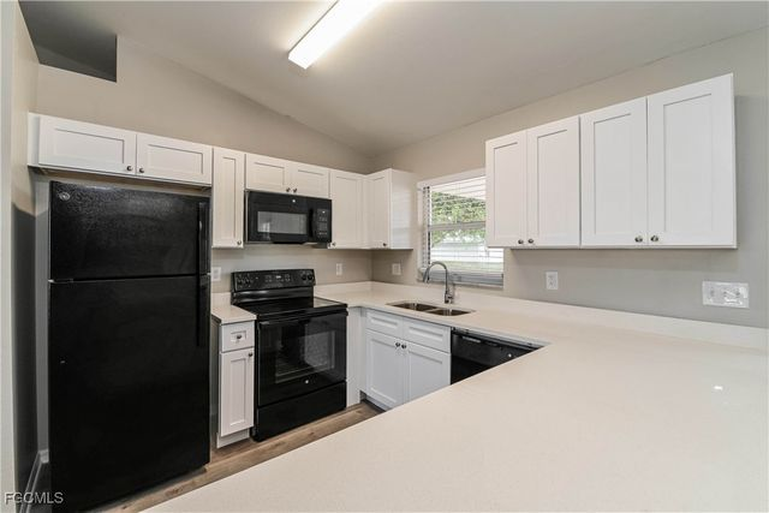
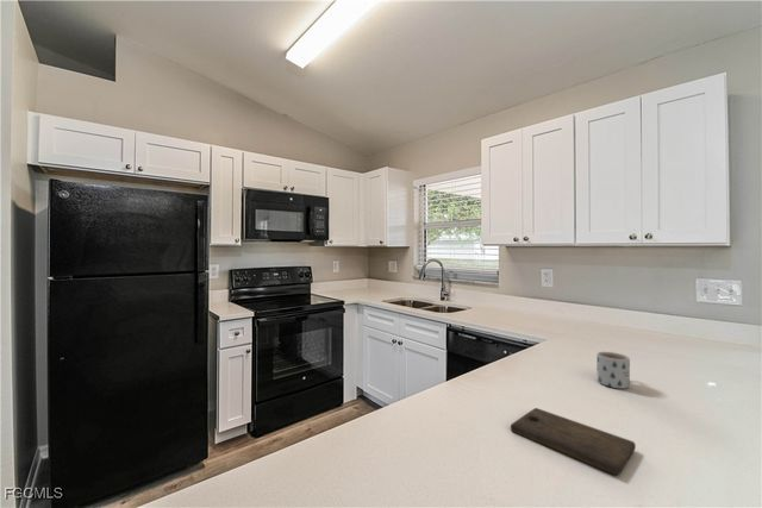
+ mug [595,351,631,390]
+ cutting board [510,407,637,476]
